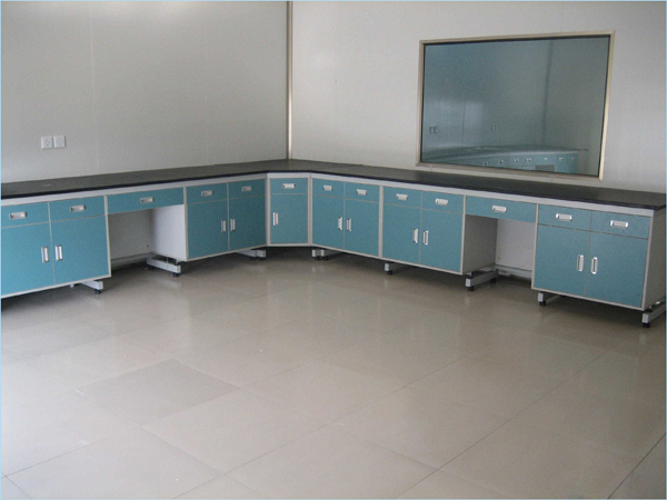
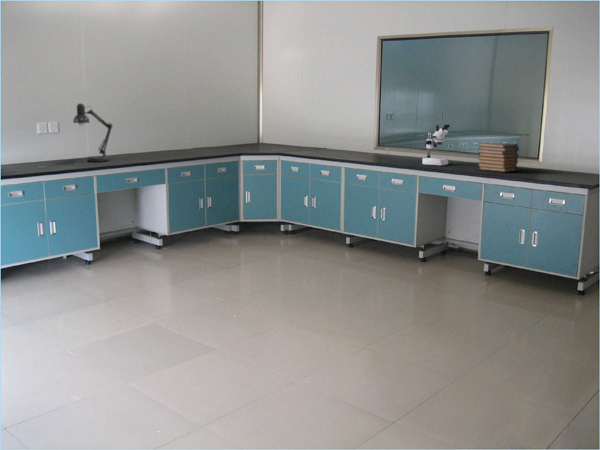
+ desk lamp [72,102,113,163]
+ book stack [476,141,520,173]
+ microscope [421,123,451,166]
